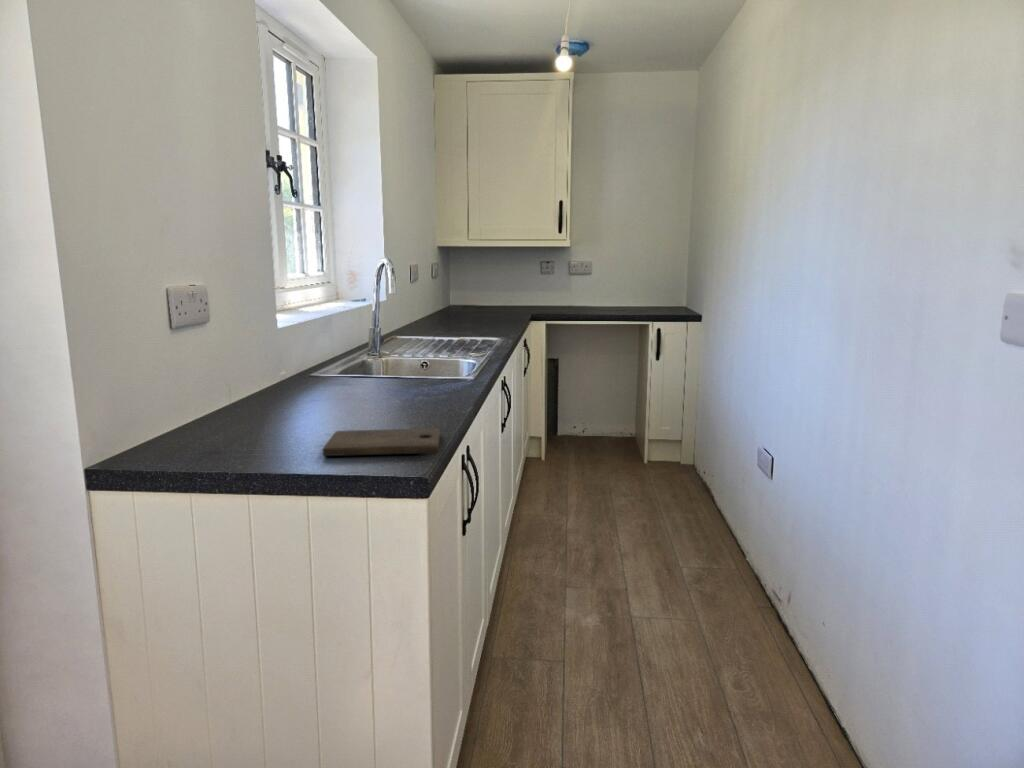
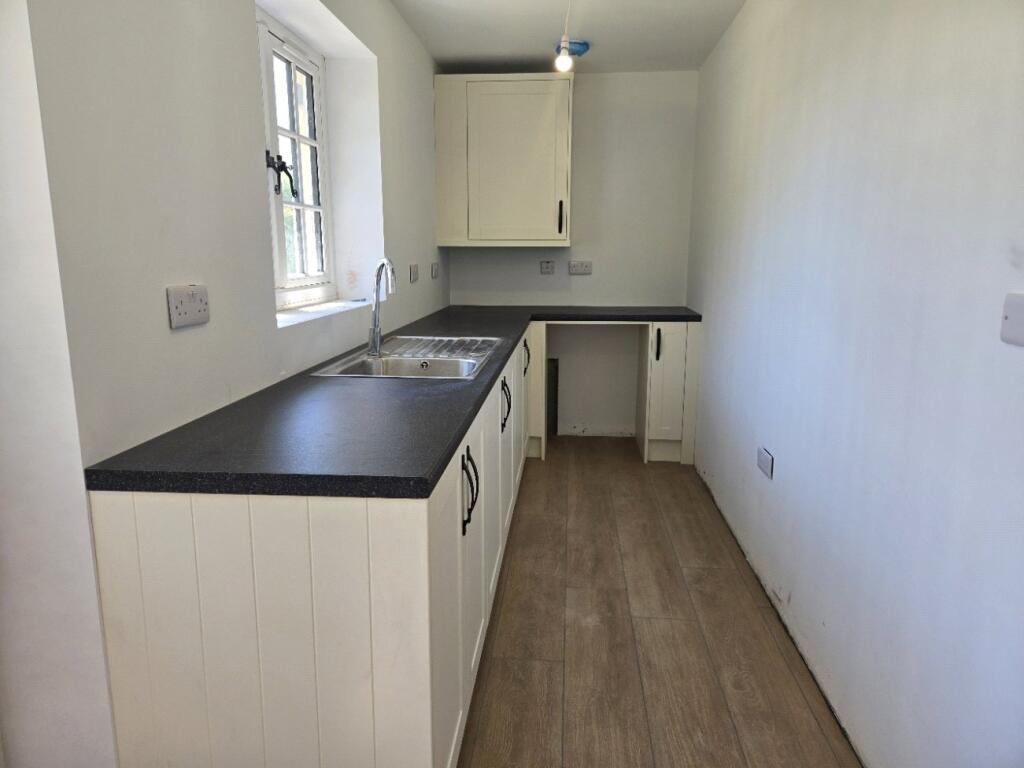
- cutting board [321,427,441,457]
